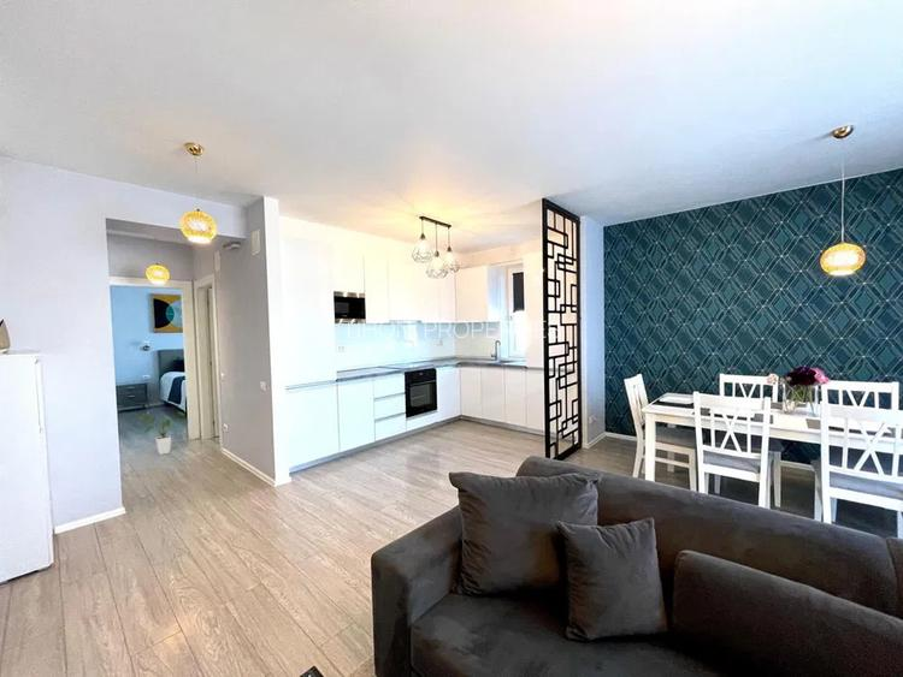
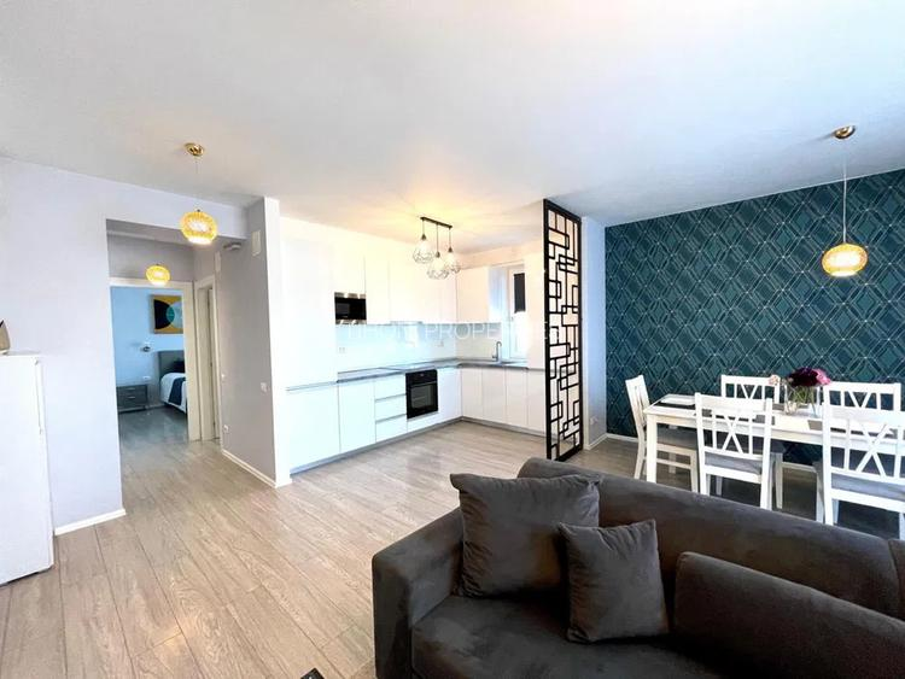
- house plant [138,410,185,456]
